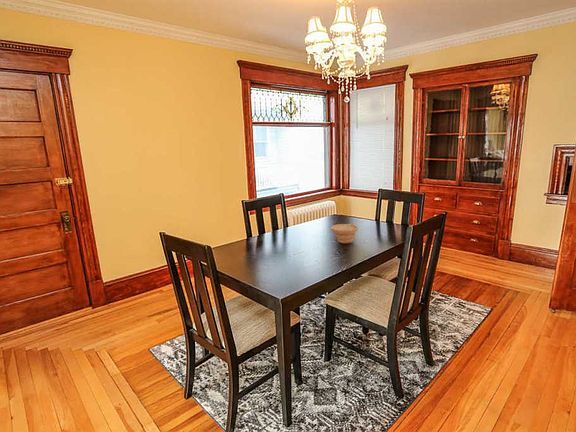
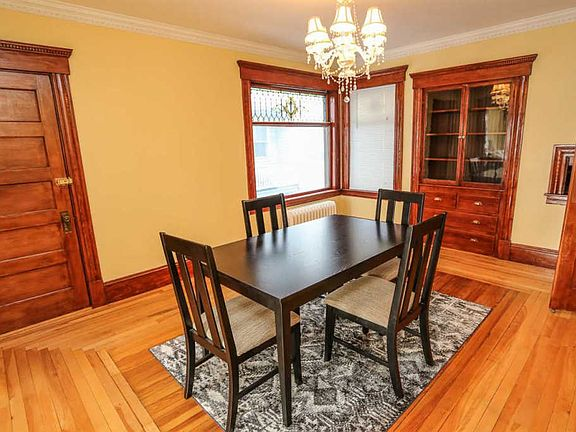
- bowl [330,223,359,244]
